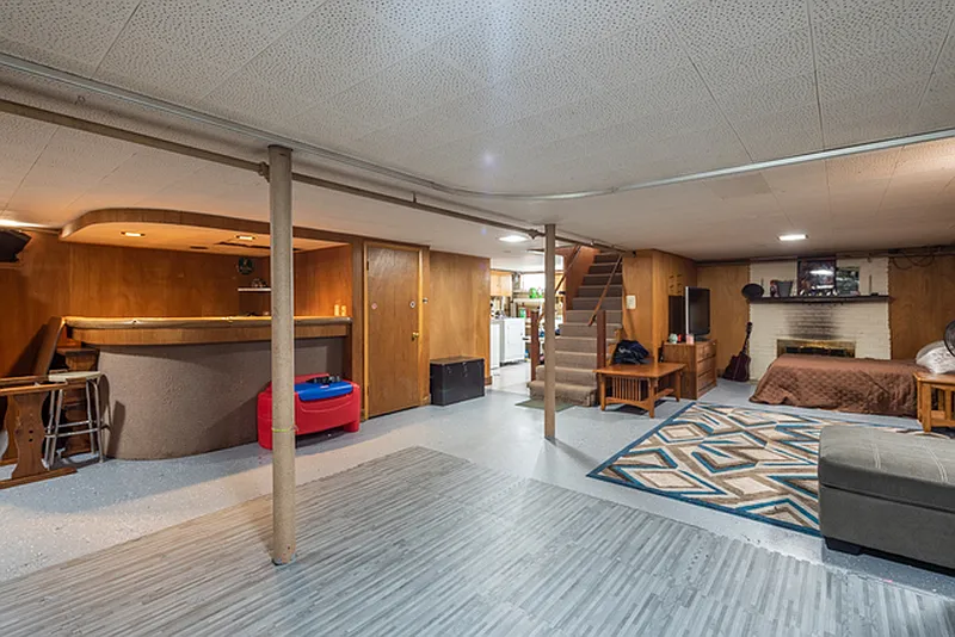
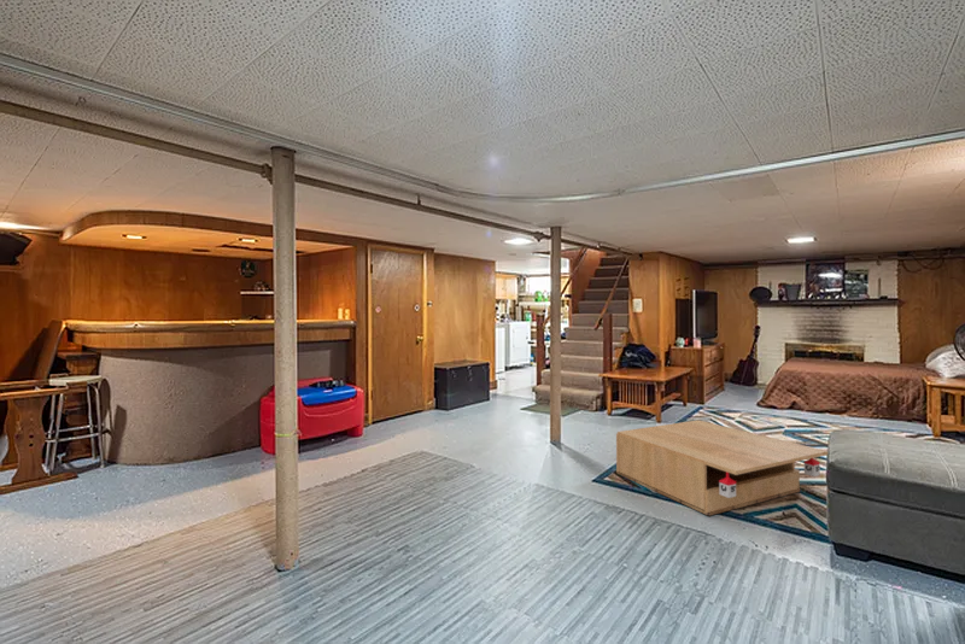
+ coffee table [615,418,829,517]
